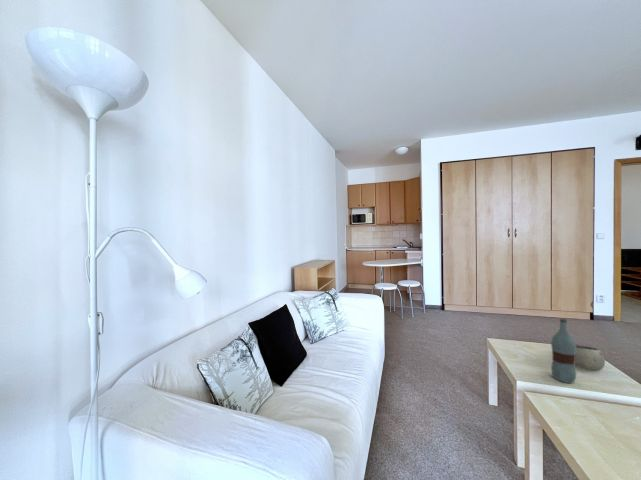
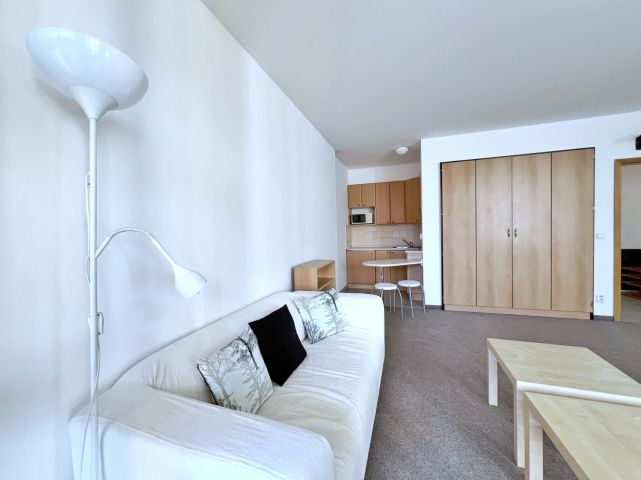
- bottle [550,318,577,384]
- bowl [574,343,606,371]
